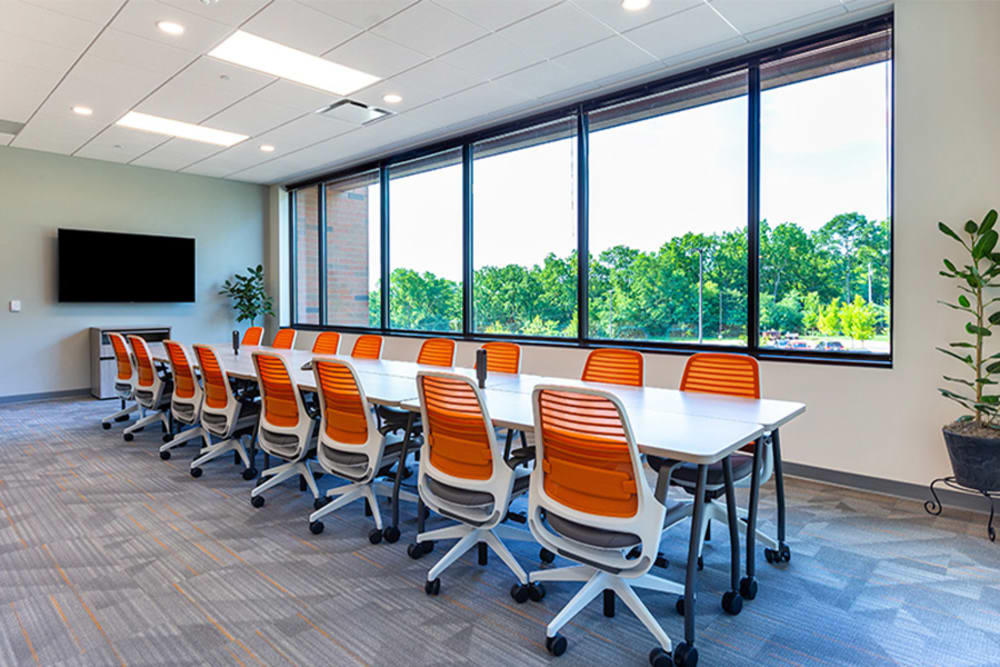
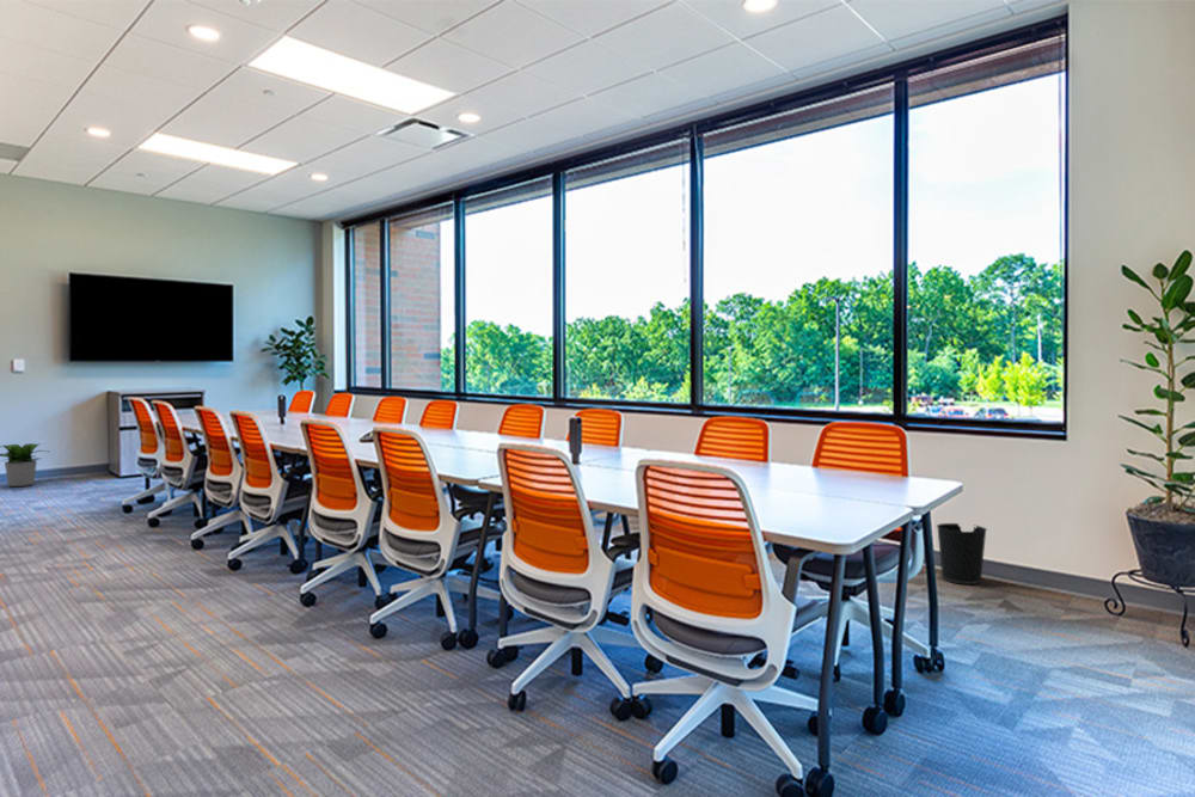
+ wastebasket [936,522,988,586]
+ potted plant [0,442,49,488]
